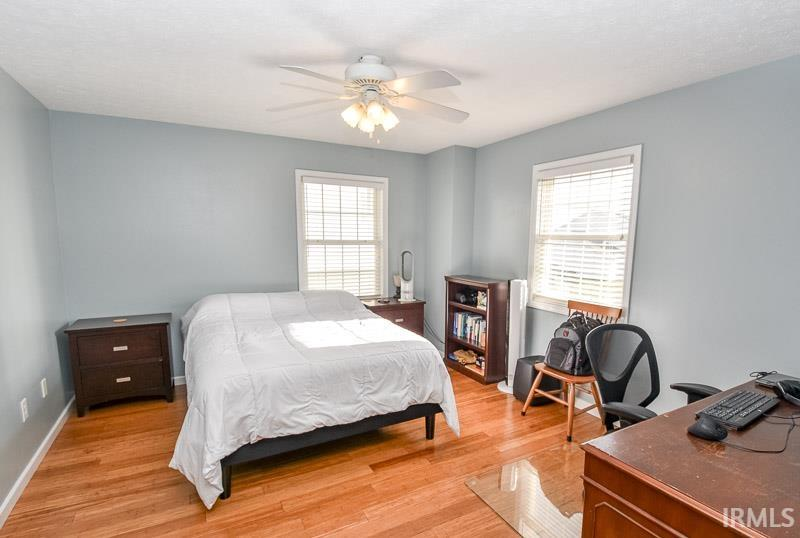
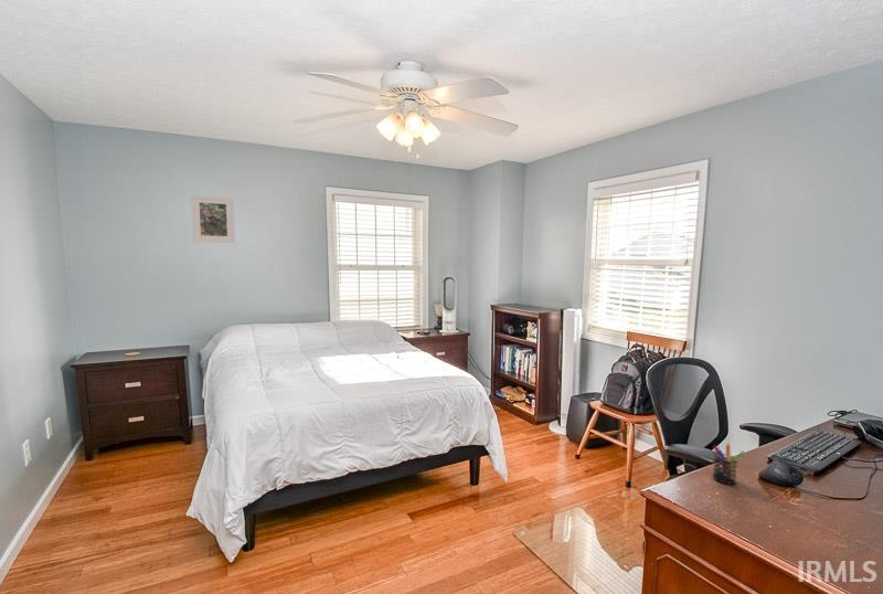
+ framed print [190,194,236,244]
+ pen holder [712,441,746,486]
